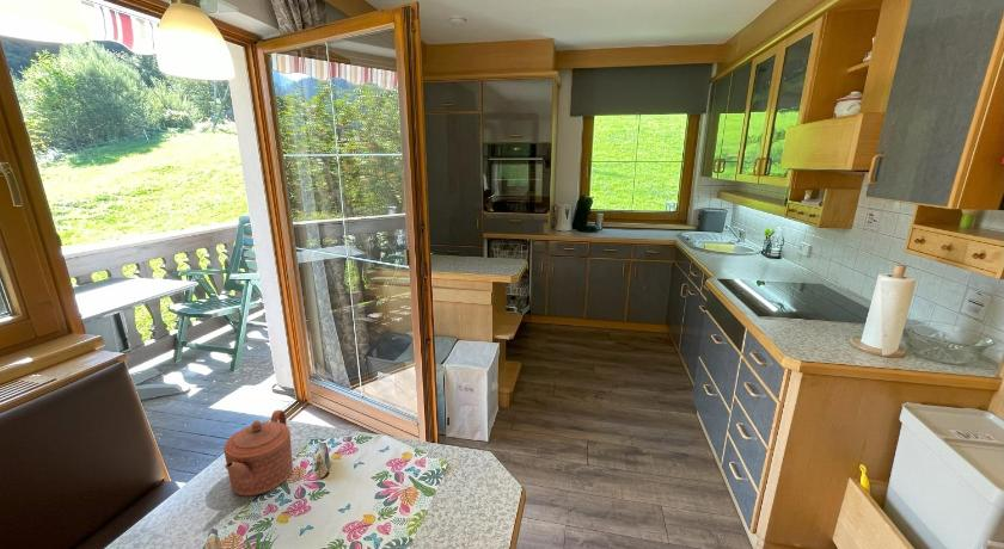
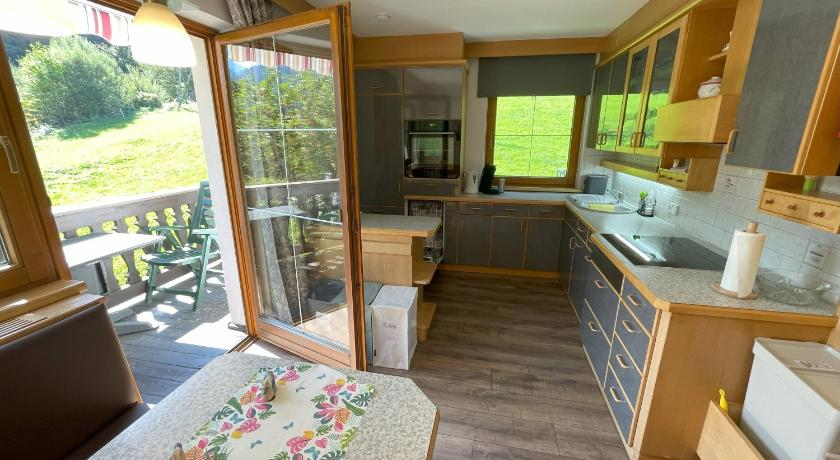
- teapot [222,409,294,496]
